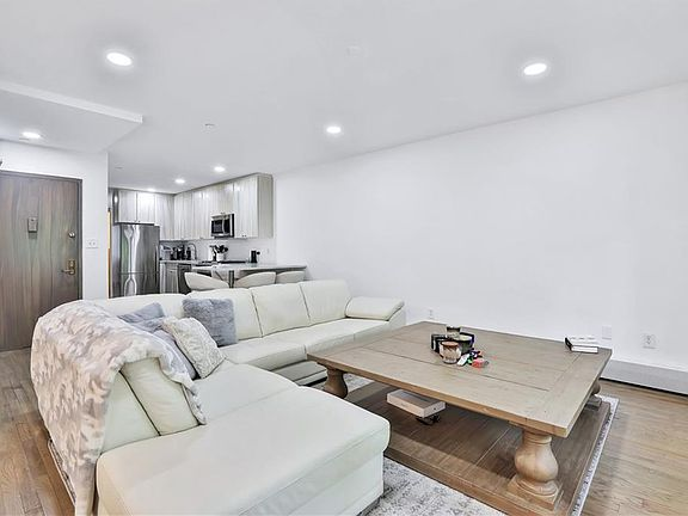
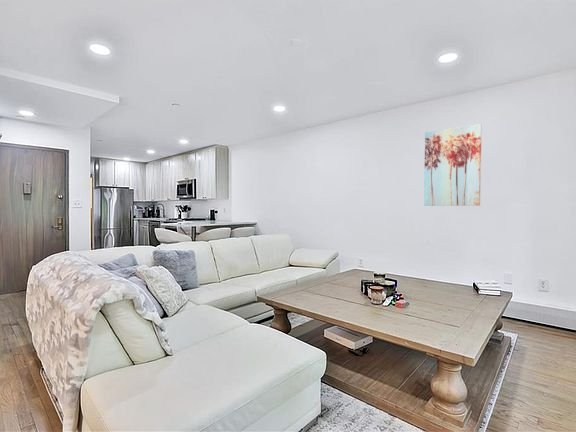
+ wall art [423,123,483,207]
